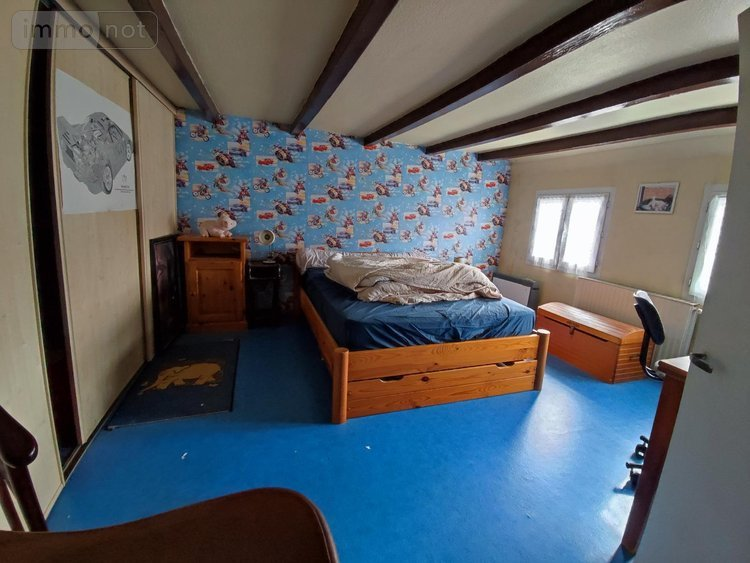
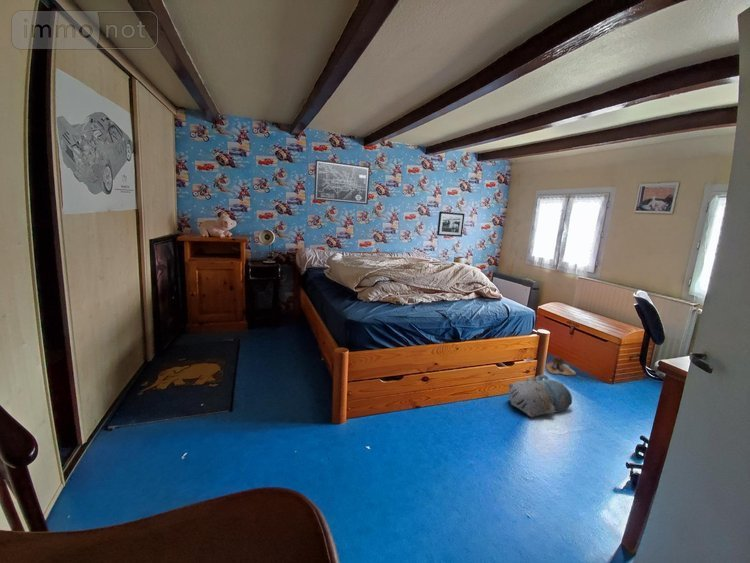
+ wall art [313,159,371,205]
+ picture frame [436,211,465,238]
+ plush toy [508,373,573,418]
+ boots [545,356,576,376]
